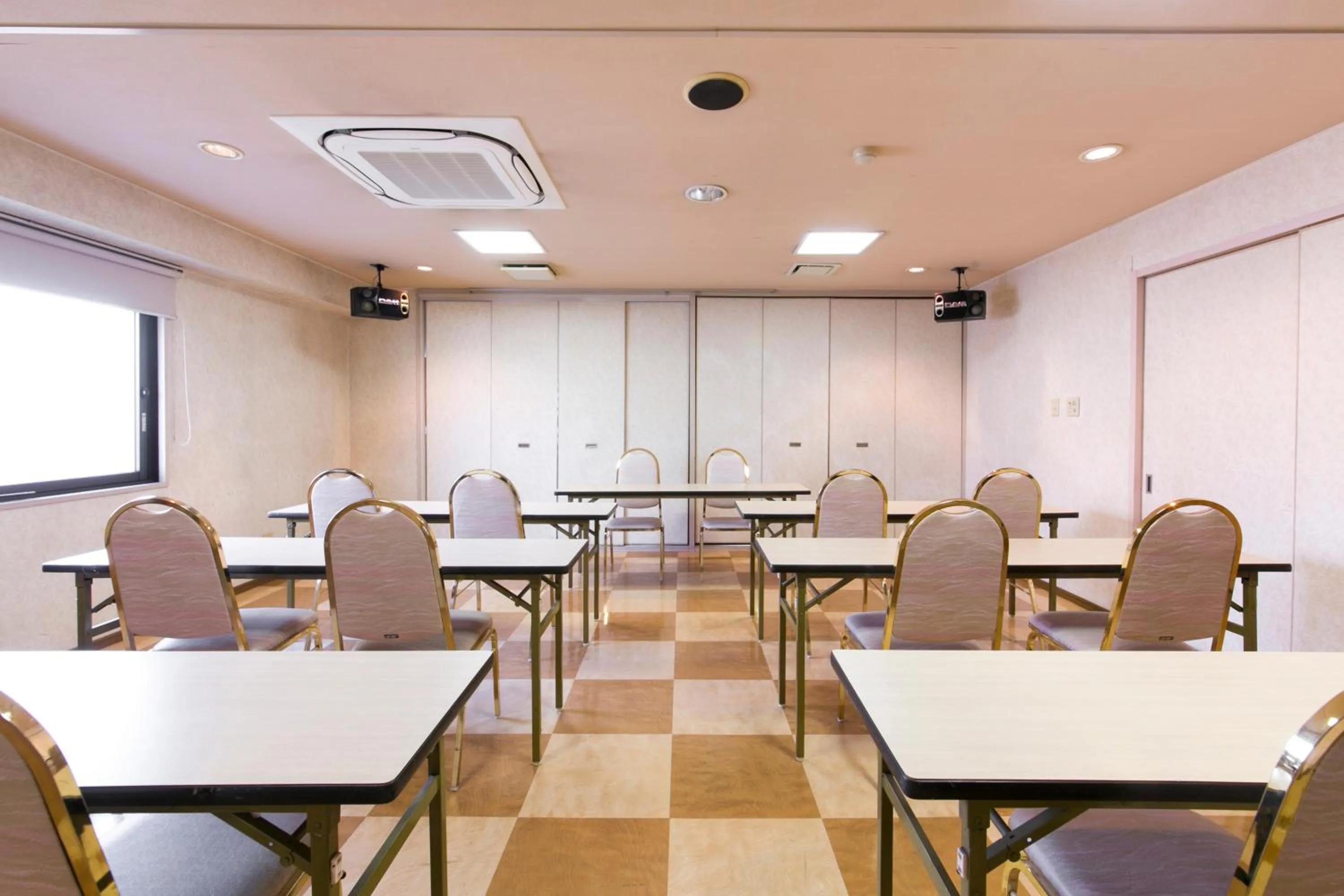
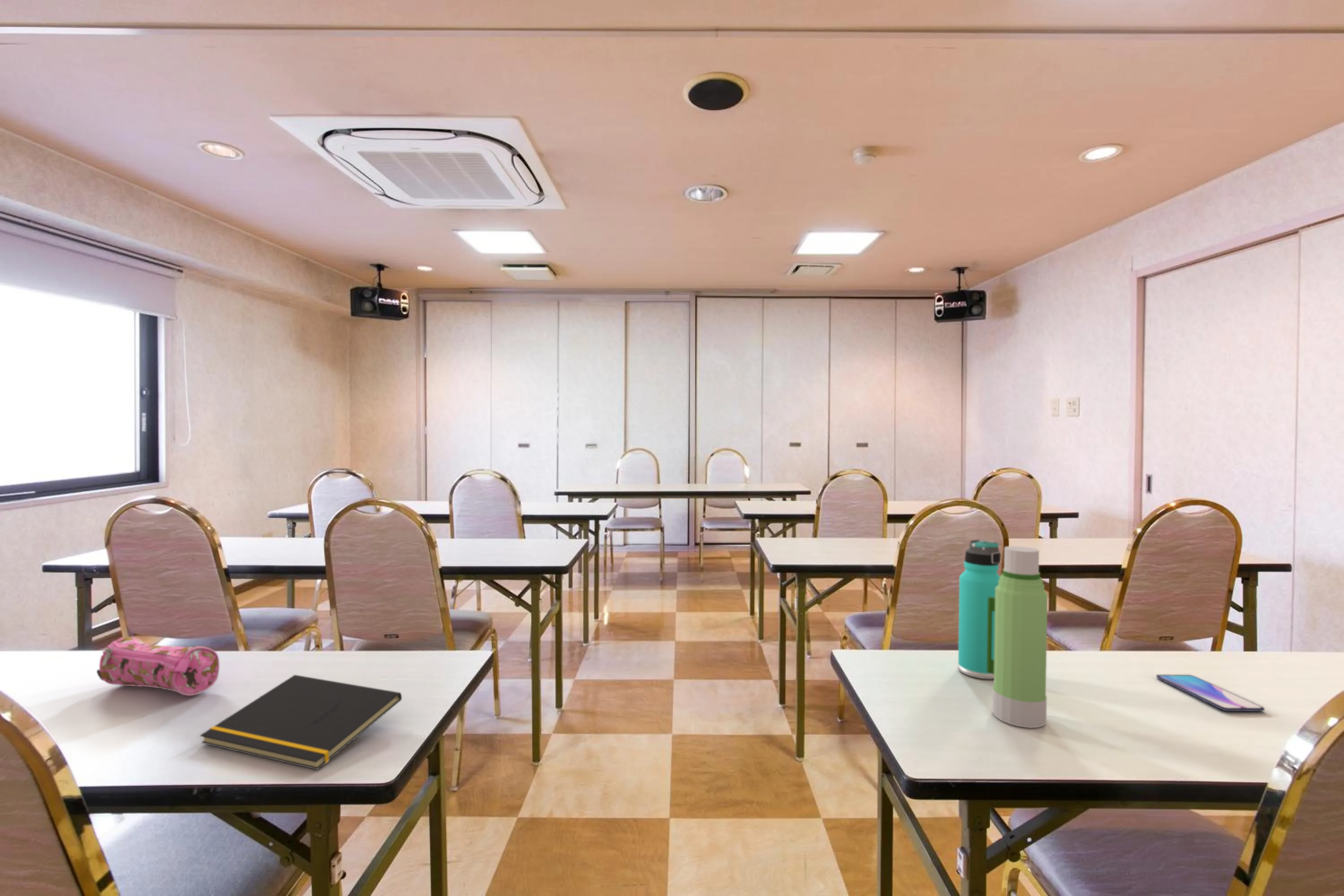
+ smartphone [1156,674,1265,711]
+ pencil case [96,636,220,696]
+ thermos bottle [958,539,1001,680]
+ water bottle [987,546,1048,728]
+ notepad [199,674,402,770]
